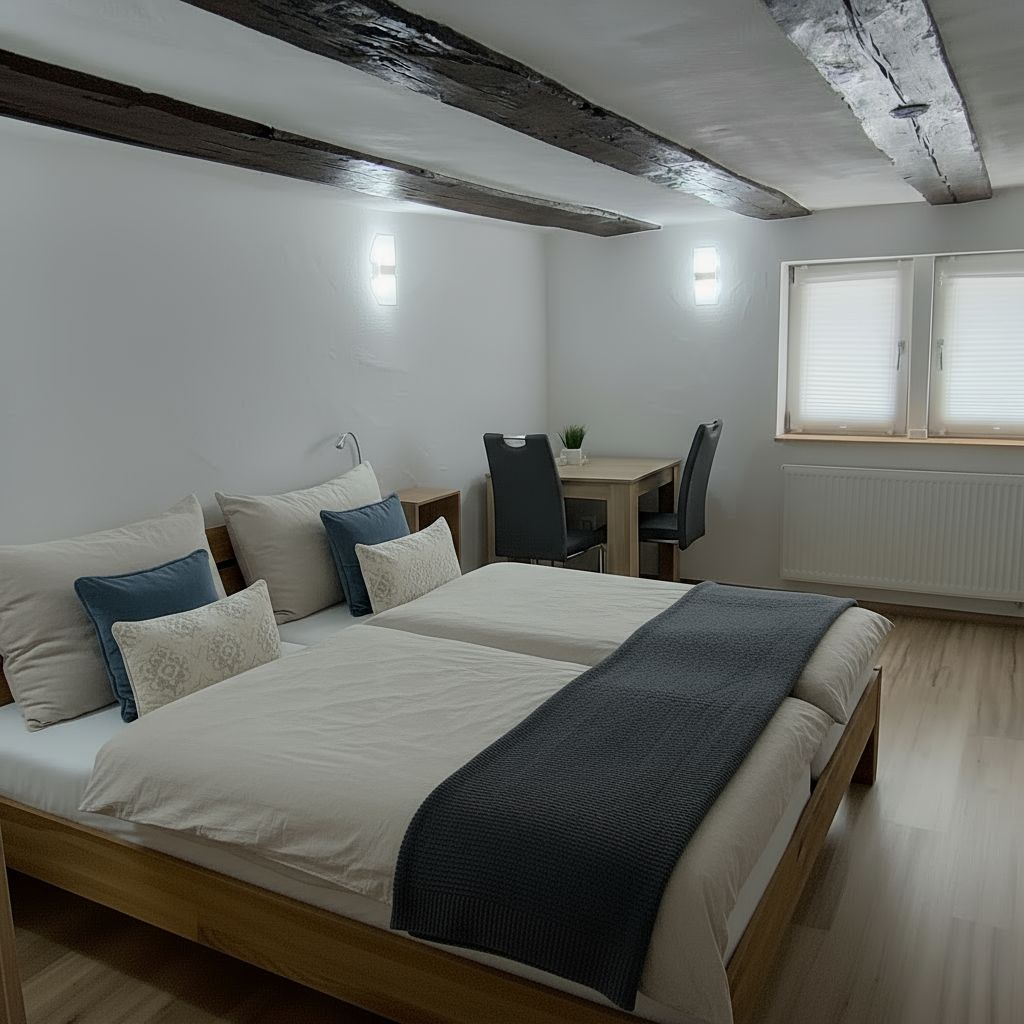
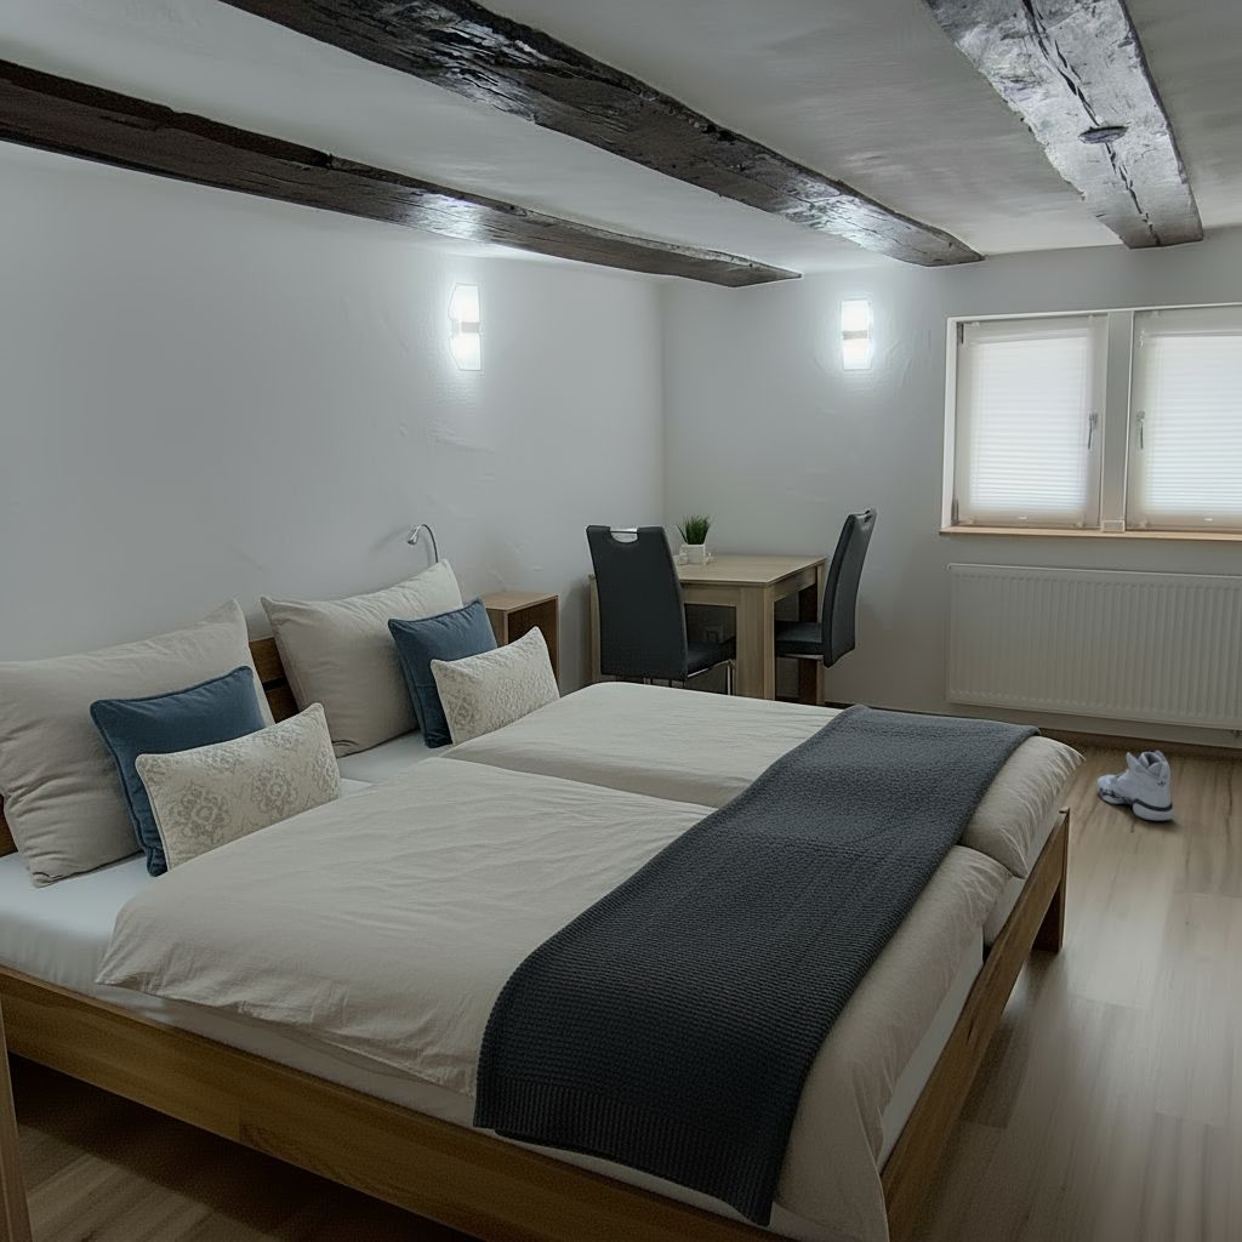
+ sneaker [1096,750,1175,821]
